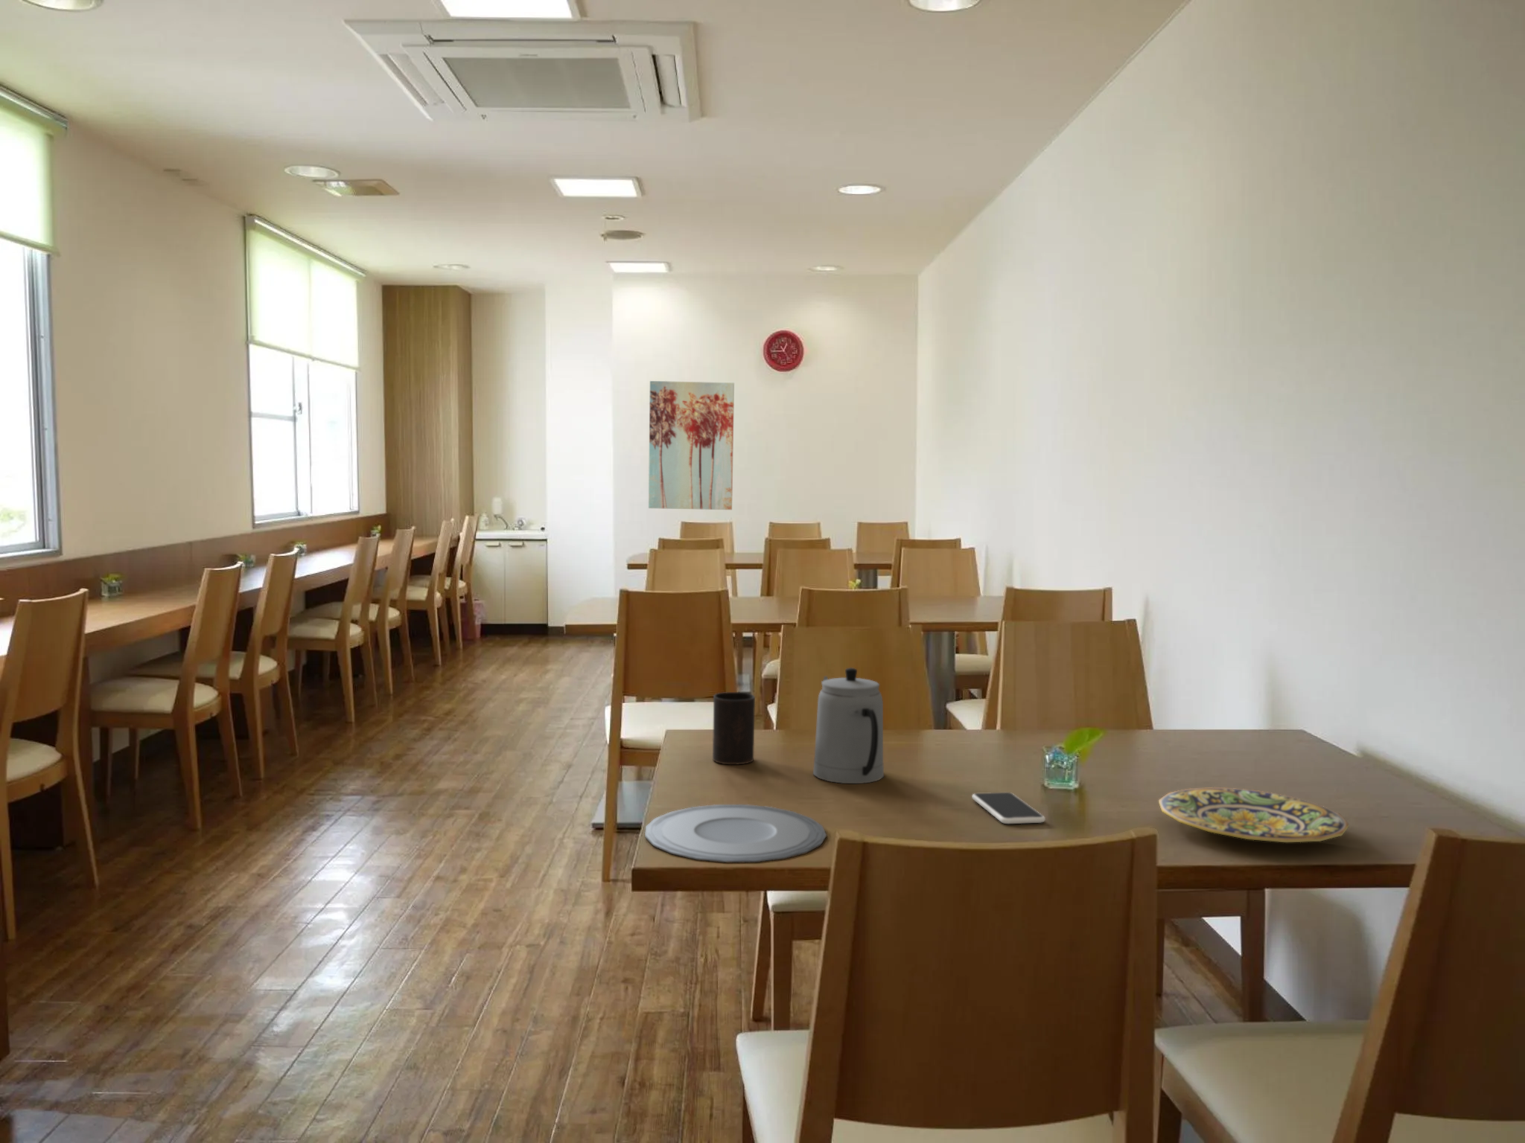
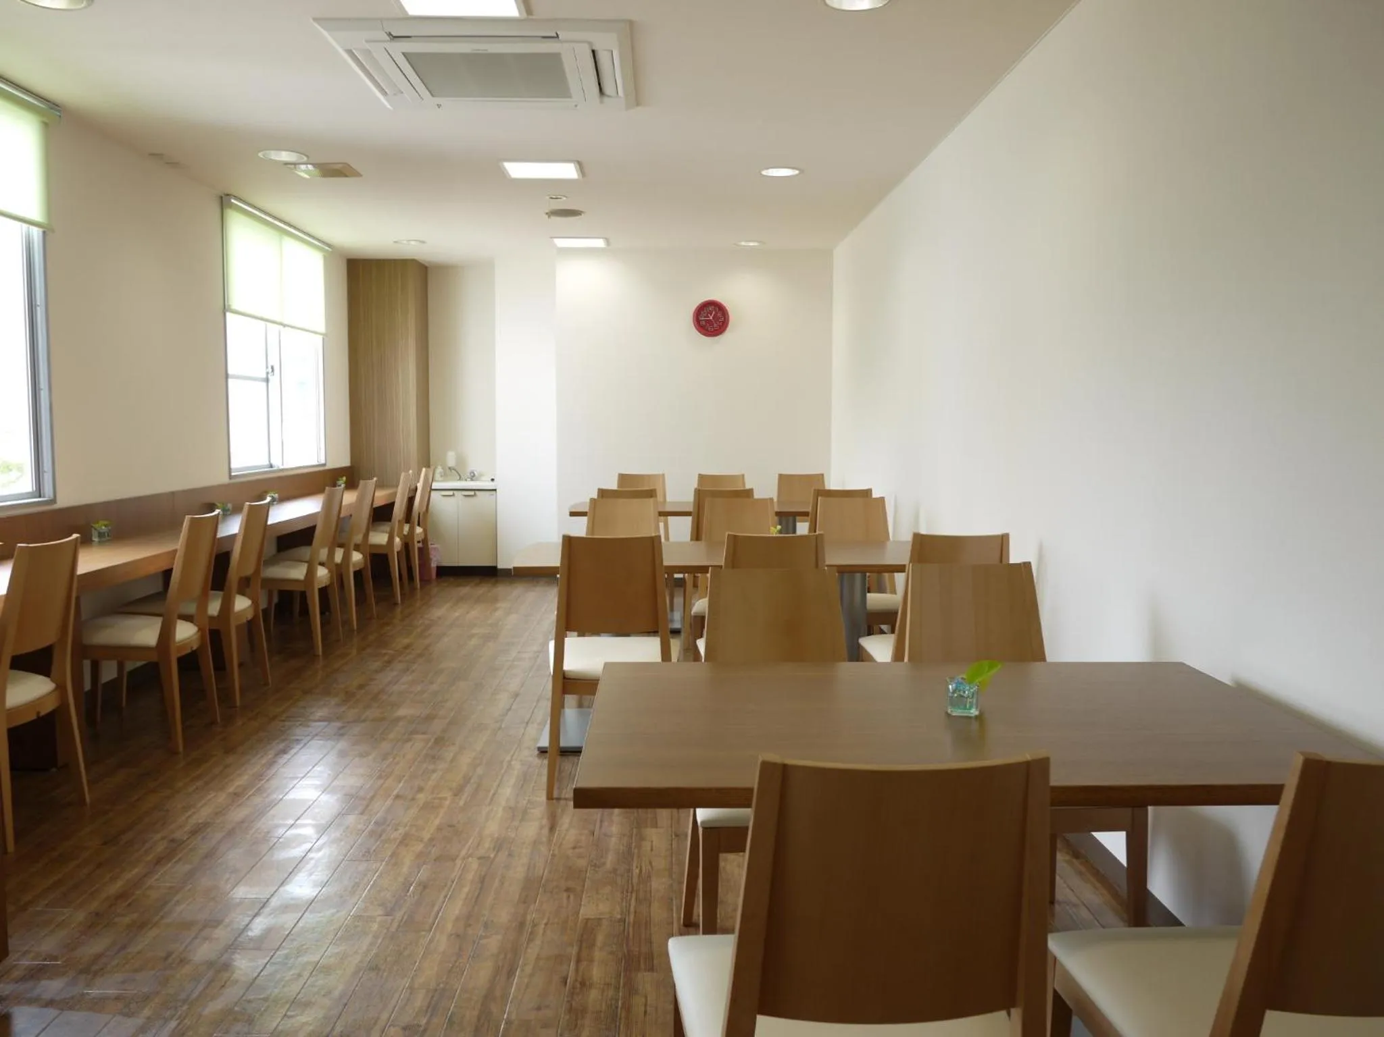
- smartphone [971,791,1046,825]
- cup [712,692,755,765]
- plate [1158,786,1350,843]
- plate [644,803,827,863]
- teapot [813,666,885,784]
- wall art [648,381,735,510]
